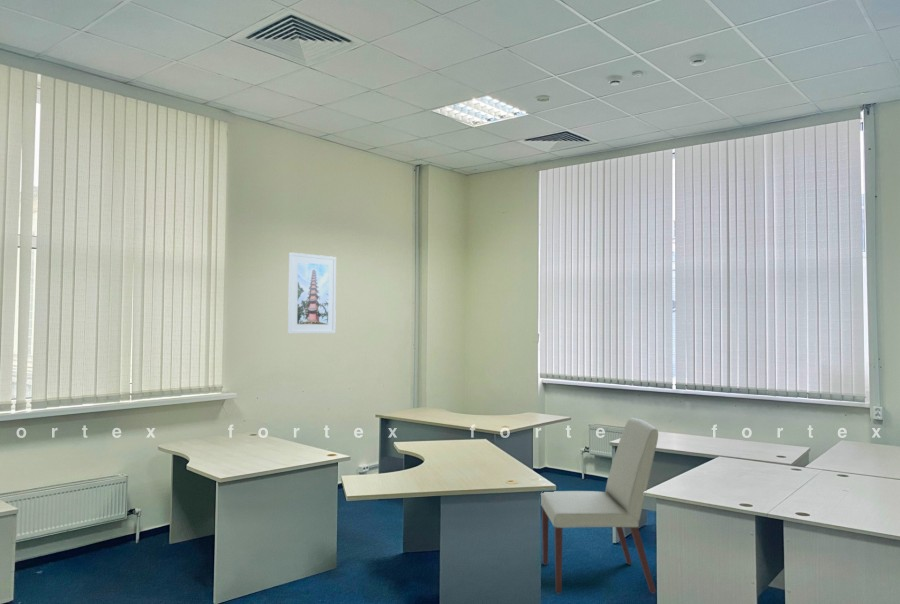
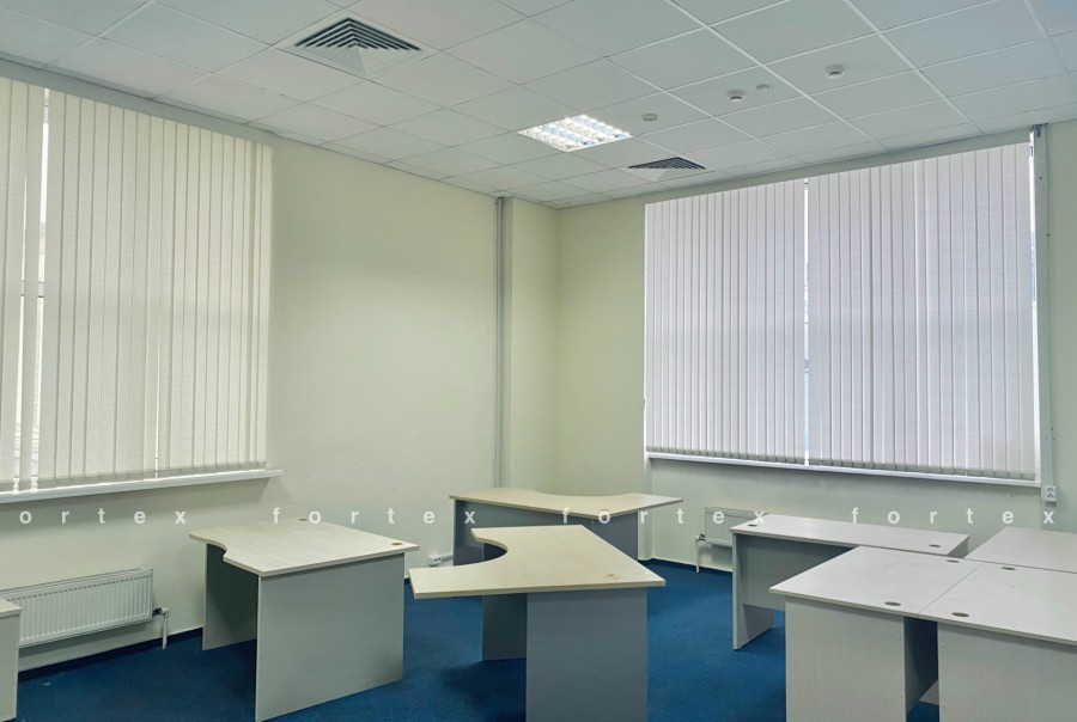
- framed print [287,251,337,334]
- chair [540,417,659,595]
